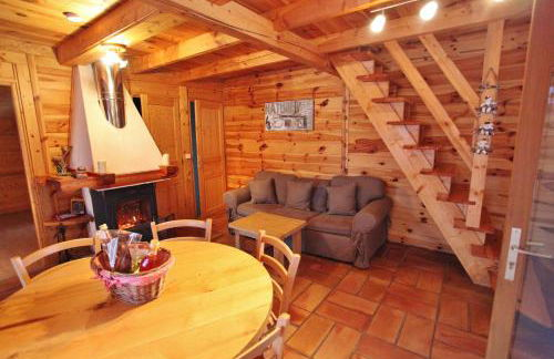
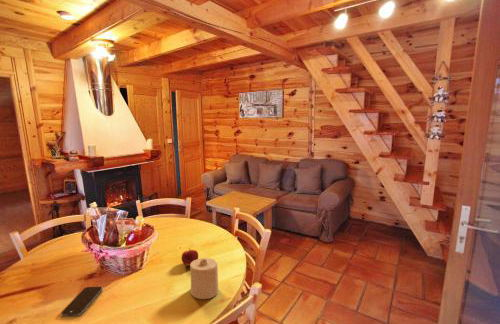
+ apple [181,247,199,266]
+ smartphone [60,286,103,317]
+ candle [189,257,219,300]
